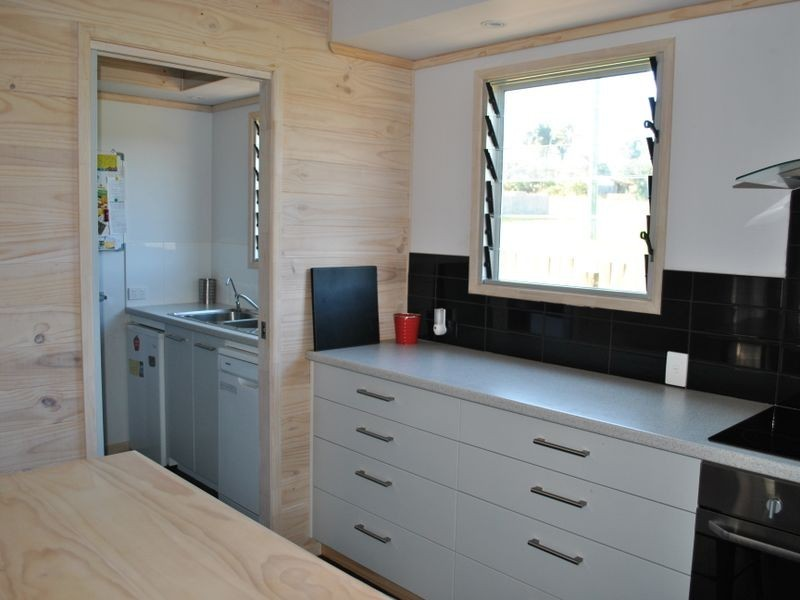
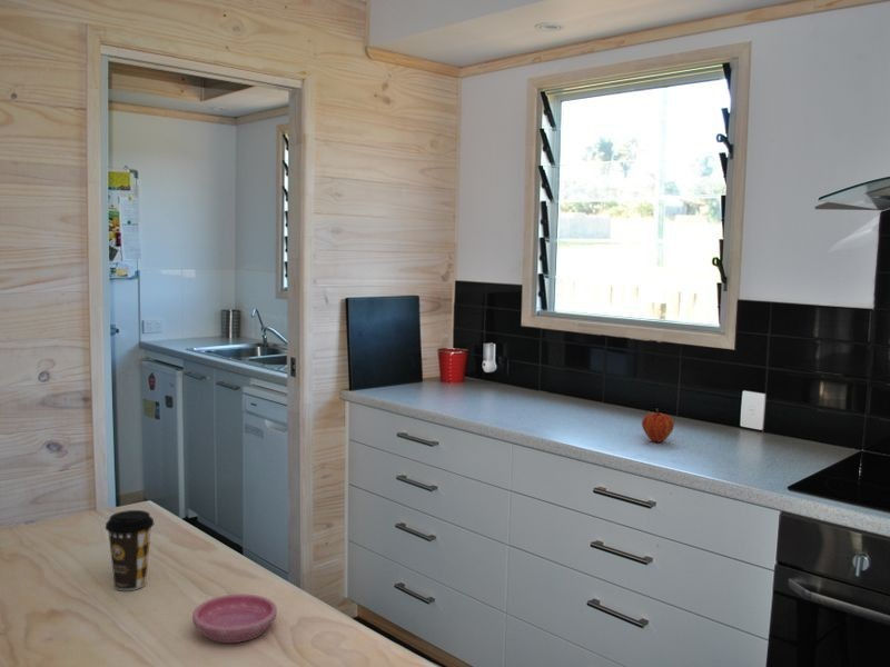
+ saucer [191,593,278,644]
+ fruit [641,408,675,444]
+ coffee cup [105,509,155,591]
